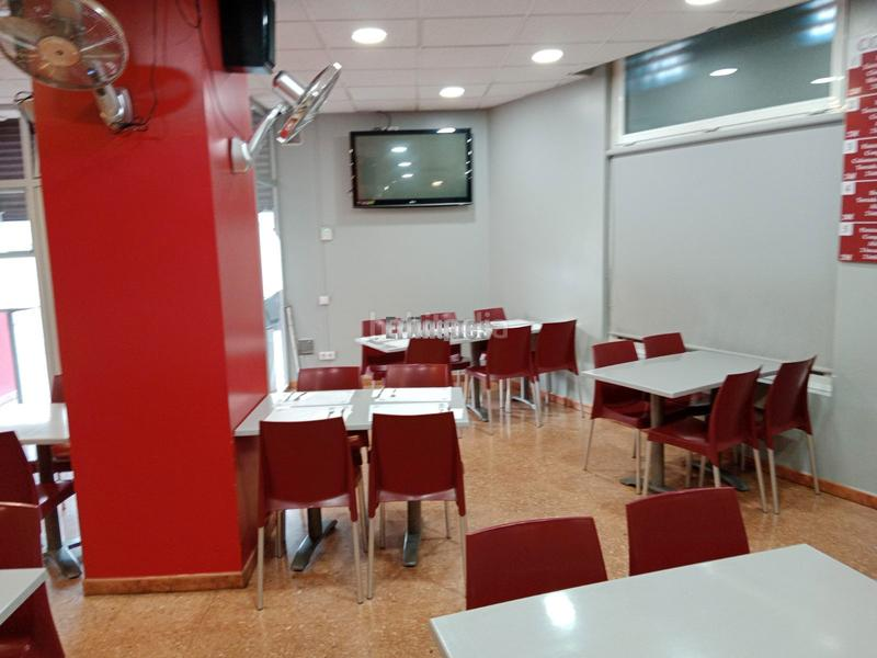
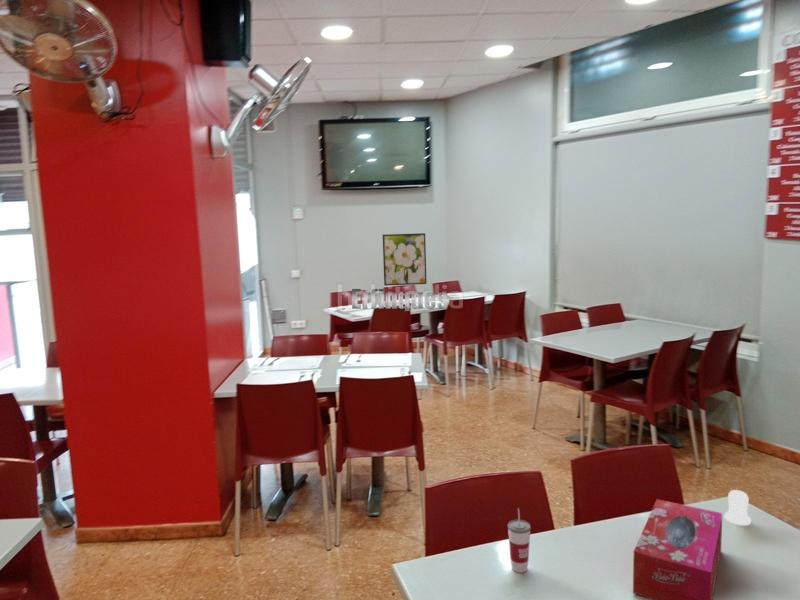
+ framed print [382,232,428,286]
+ salt shaker [723,489,752,526]
+ tissue box [632,498,723,600]
+ cup [507,507,532,573]
